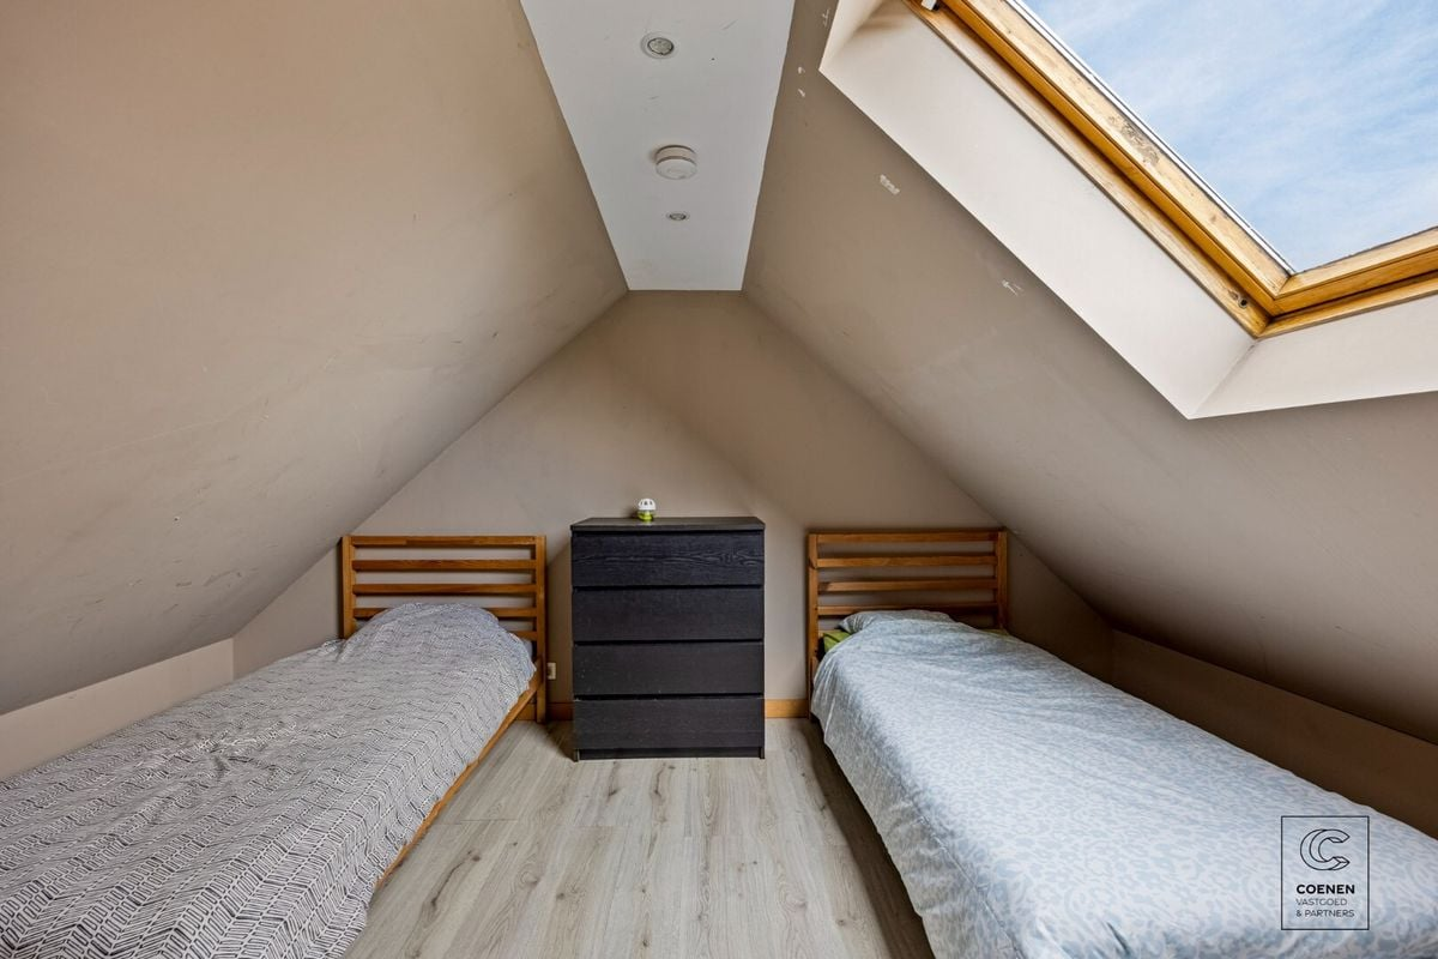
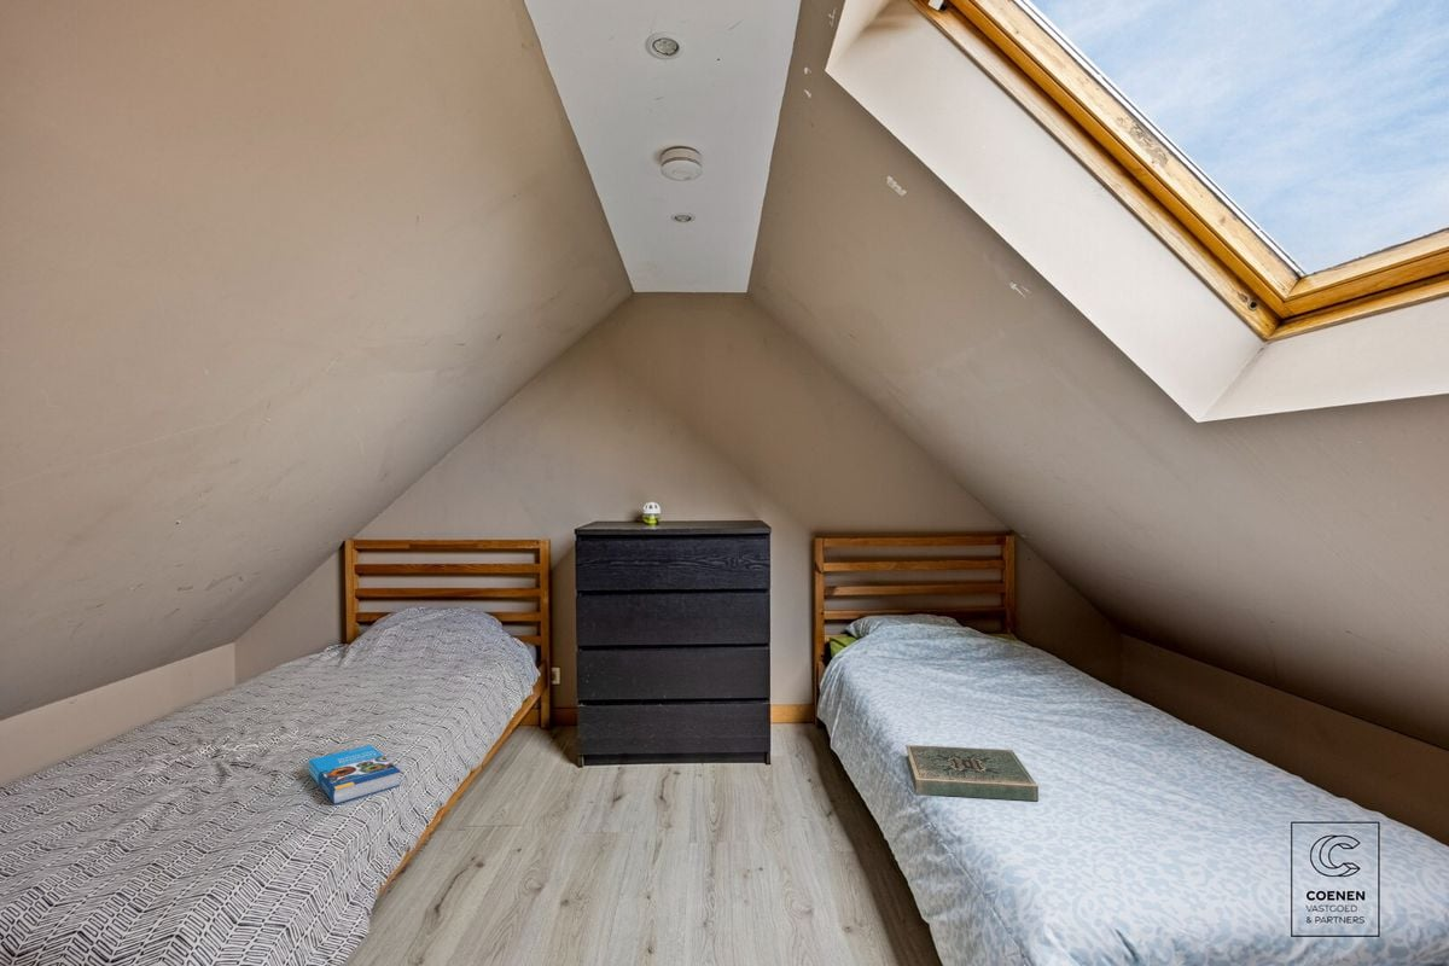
+ book [904,744,1040,802]
+ book [307,744,401,805]
